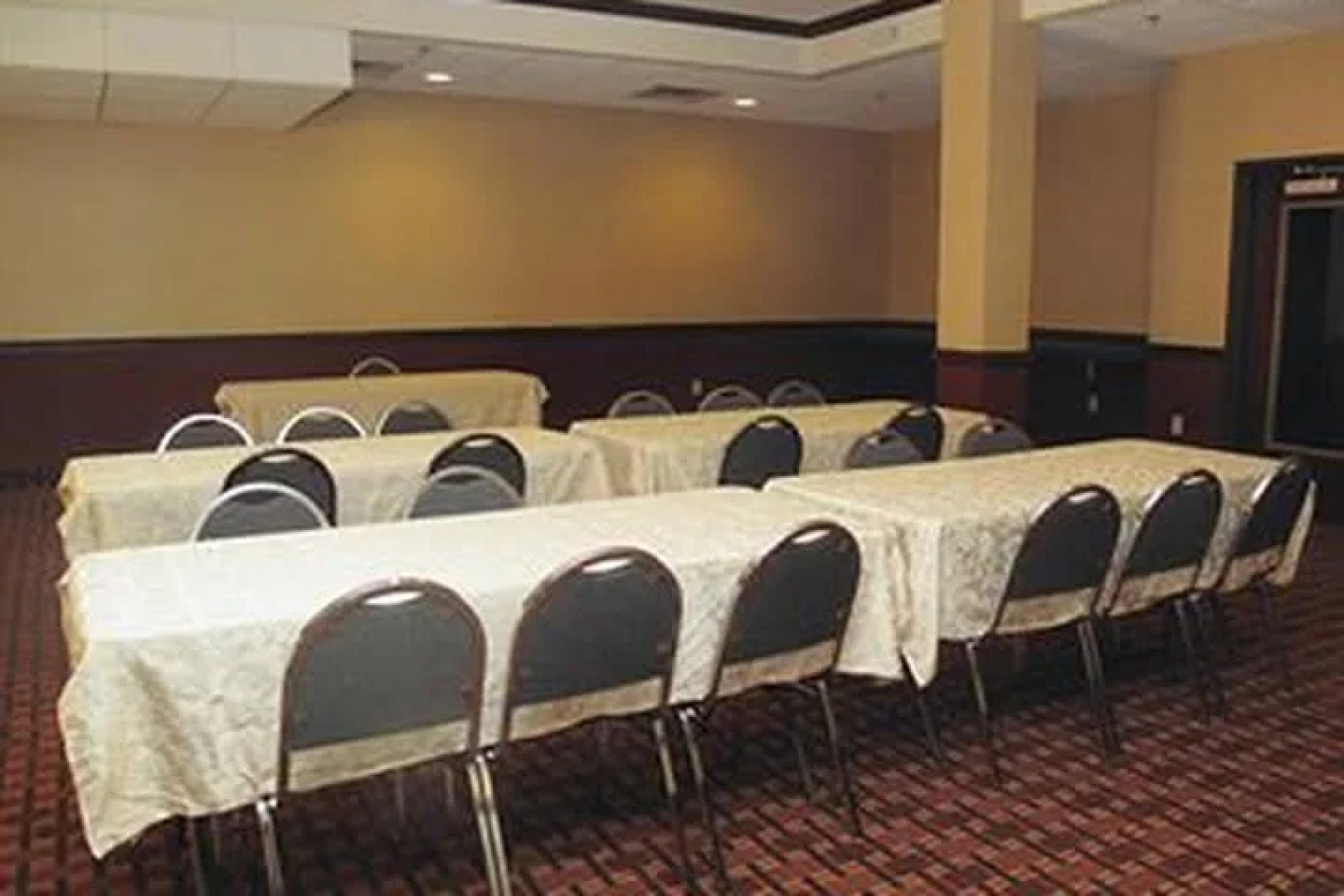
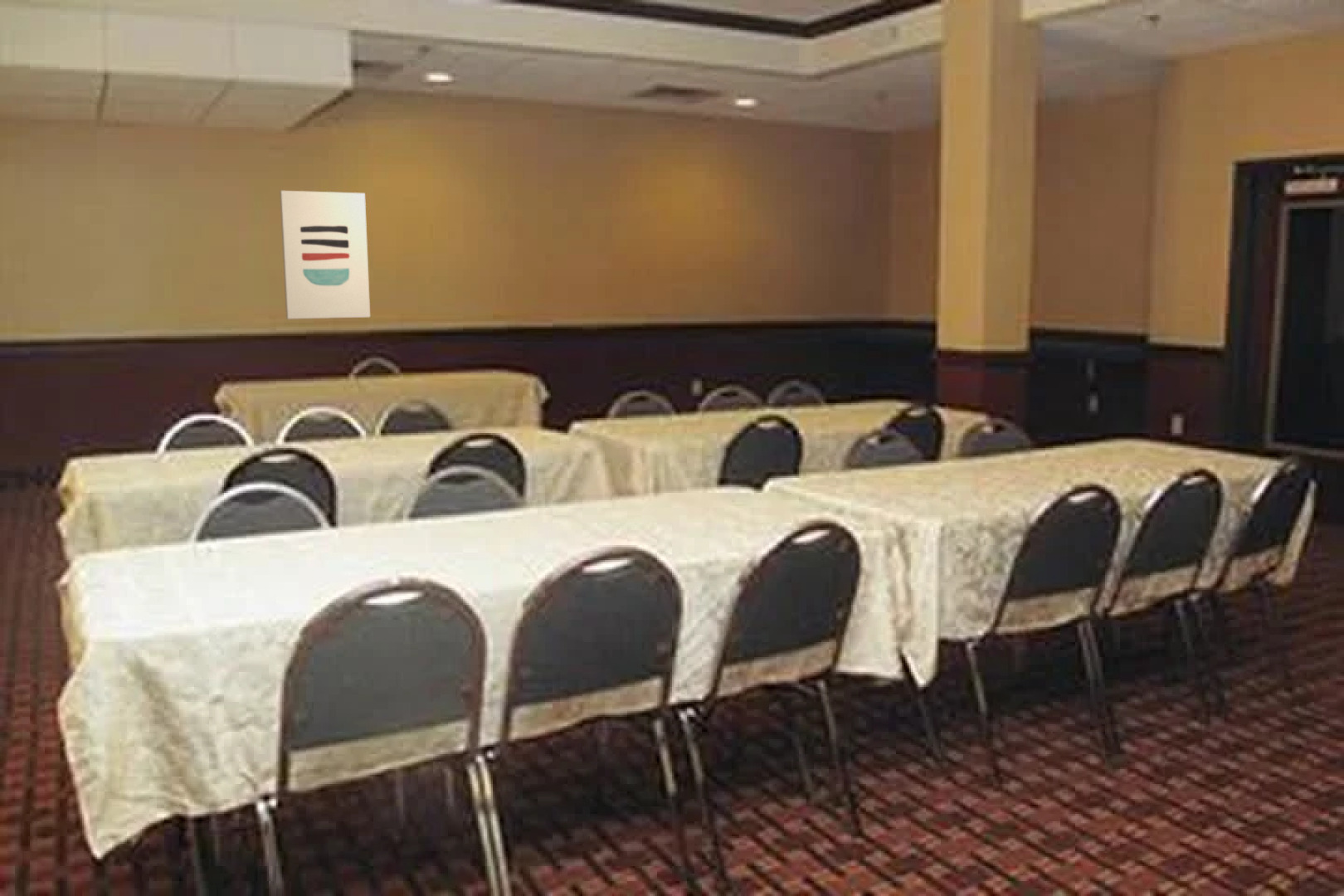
+ wall art [279,190,371,320]
